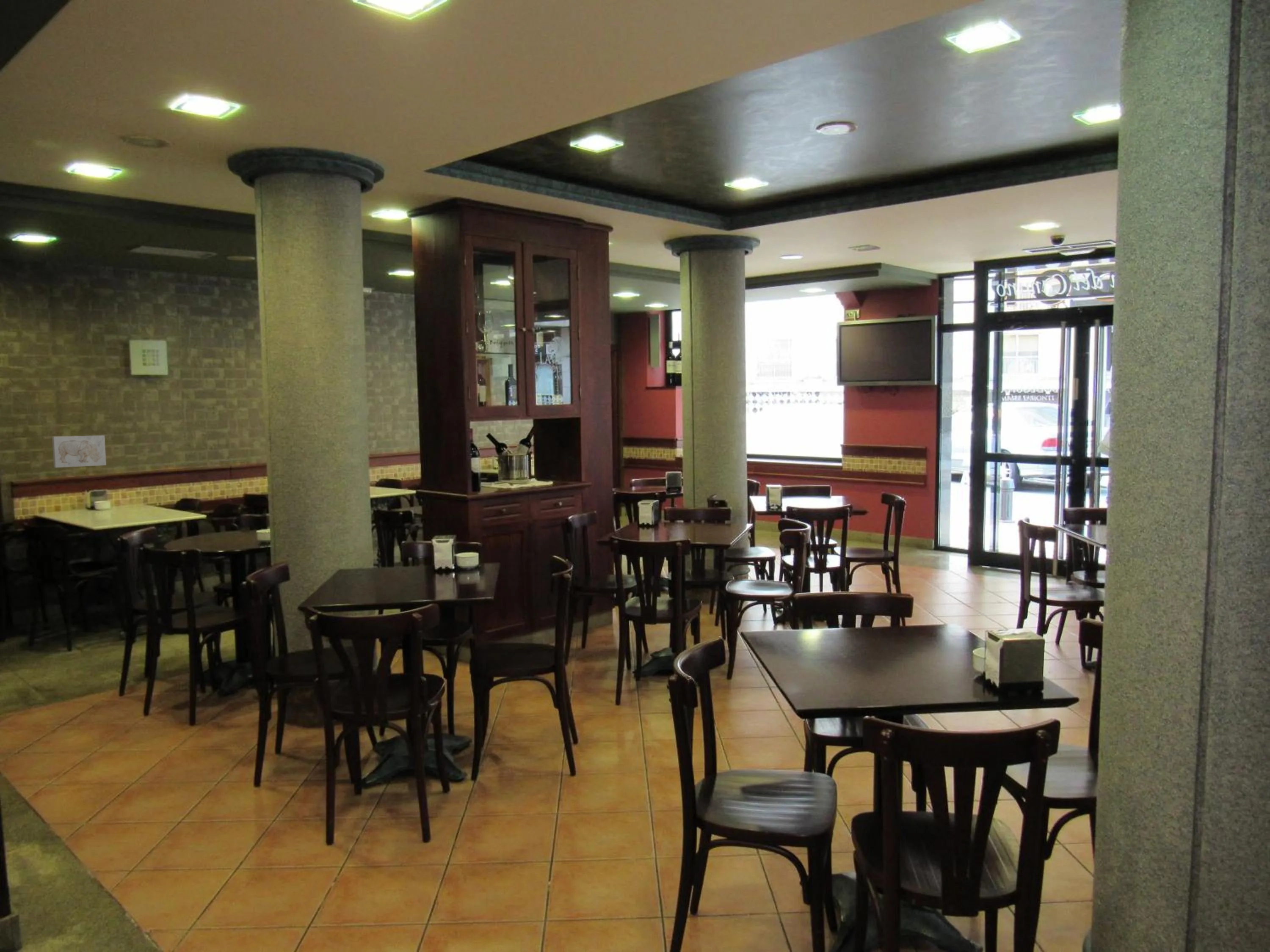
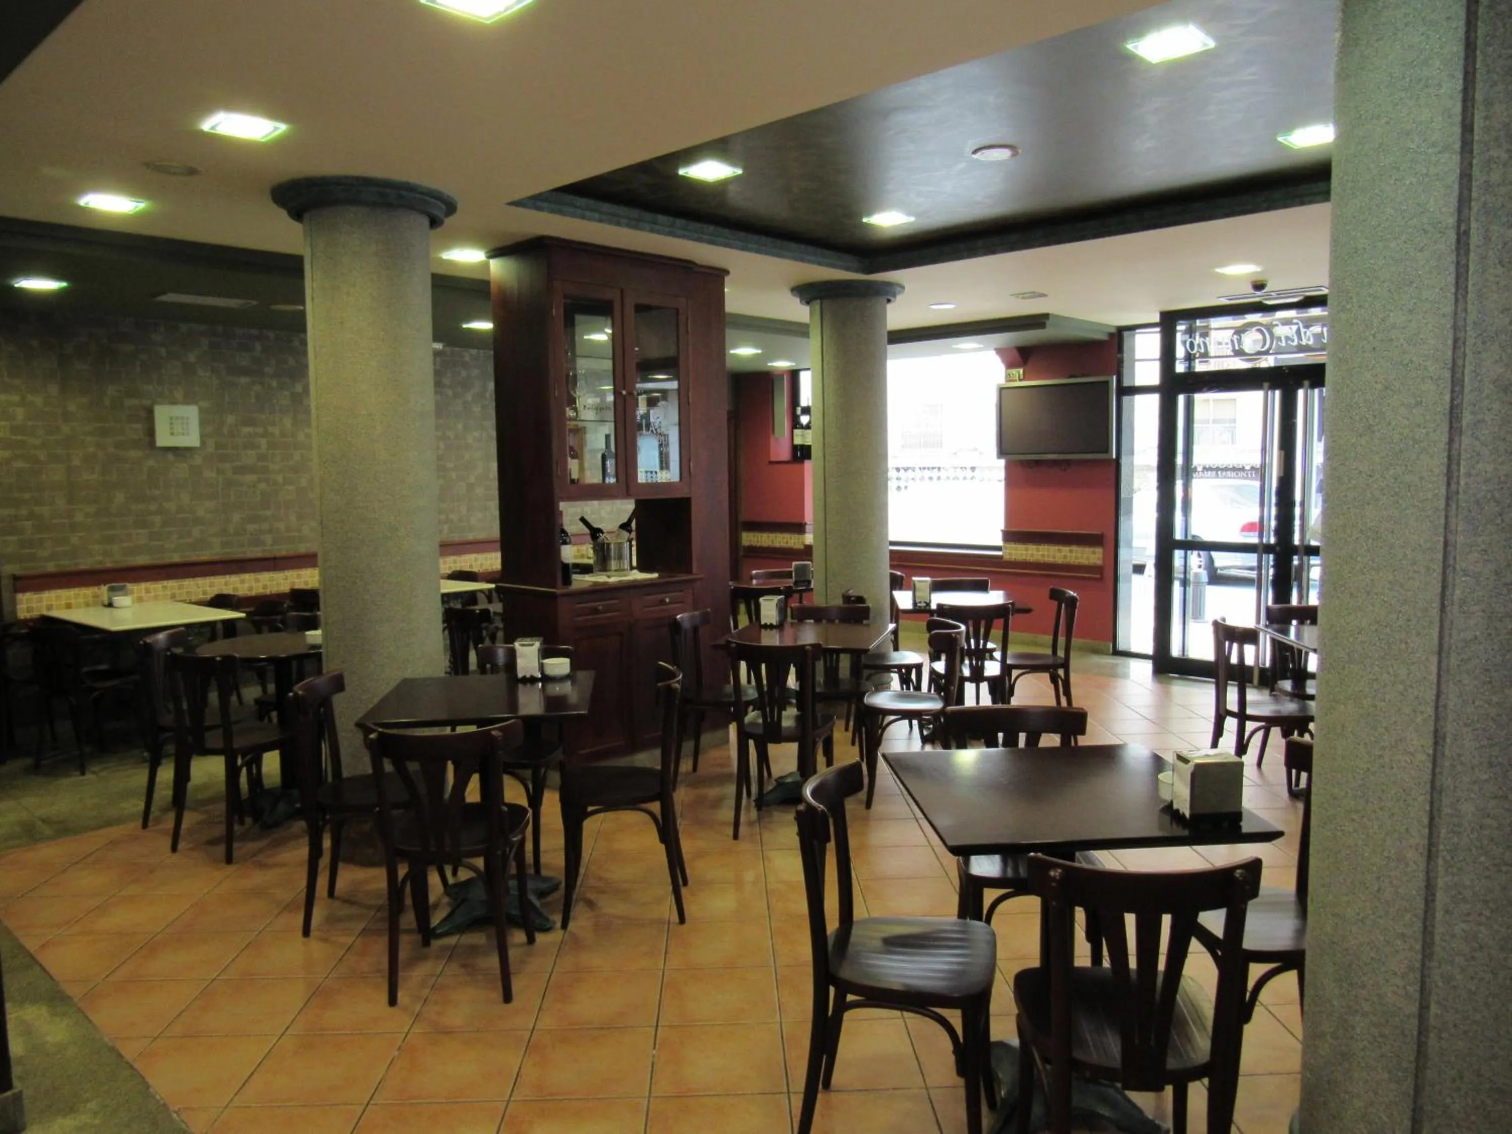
- wall art [52,435,107,468]
